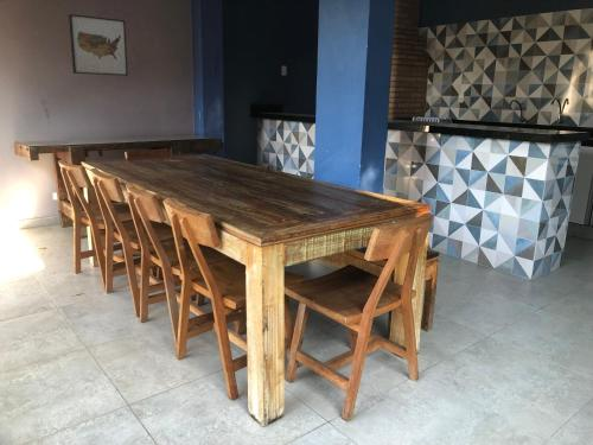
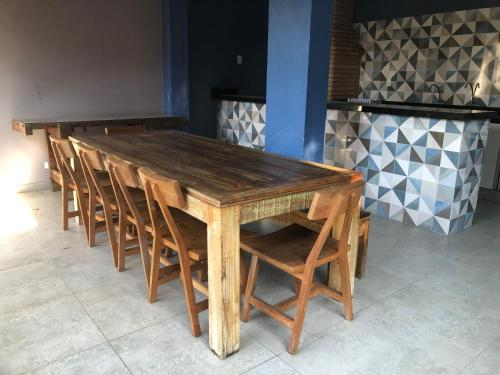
- wall art [68,13,129,77]
